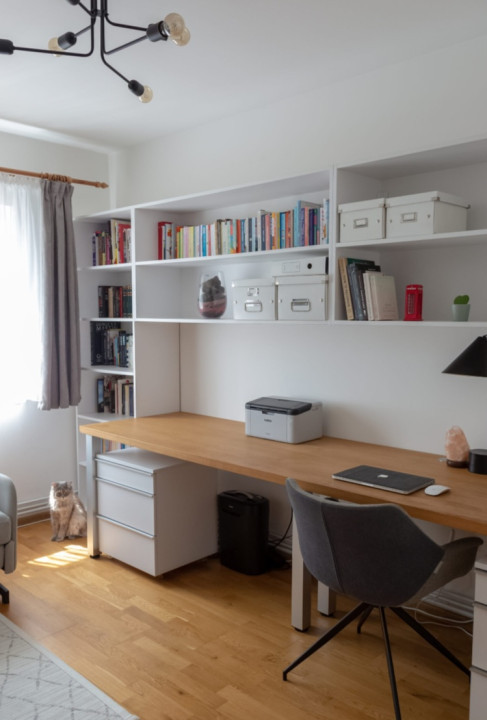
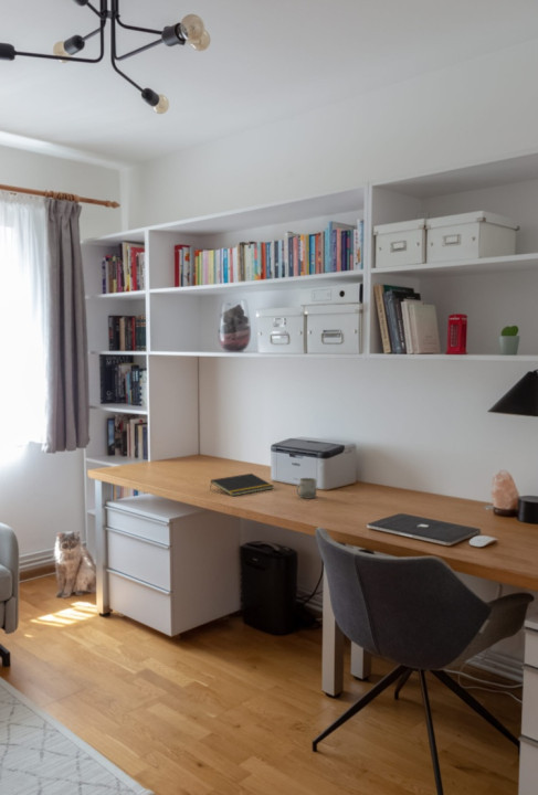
+ cup [295,477,317,499]
+ notepad [209,473,275,497]
